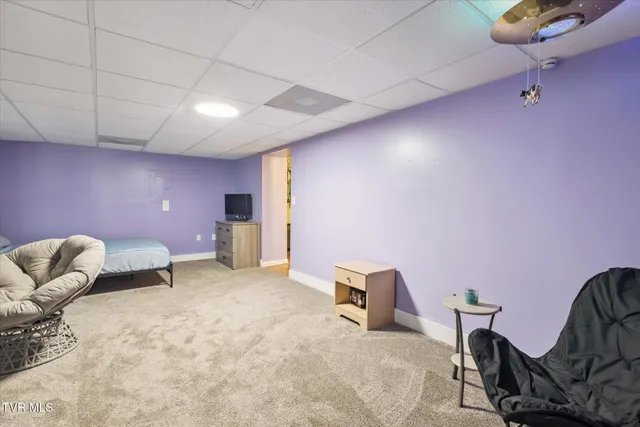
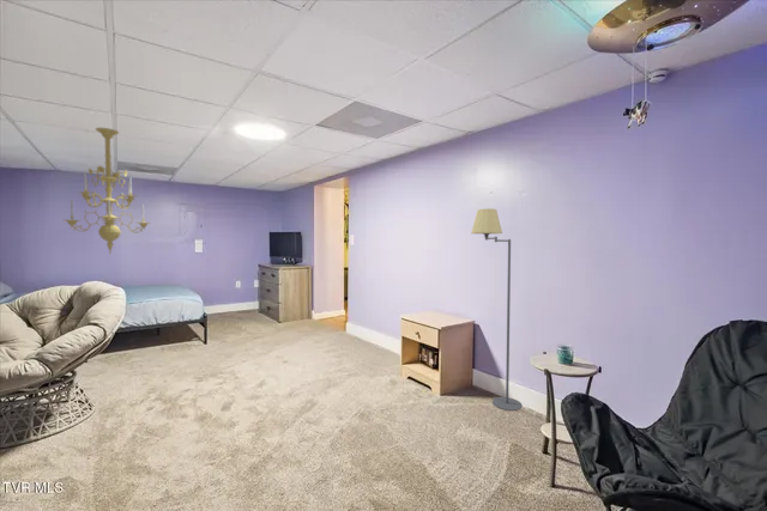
+ chandelier [64,127,151,255]
+ floor lamp [470,207,524,412]
